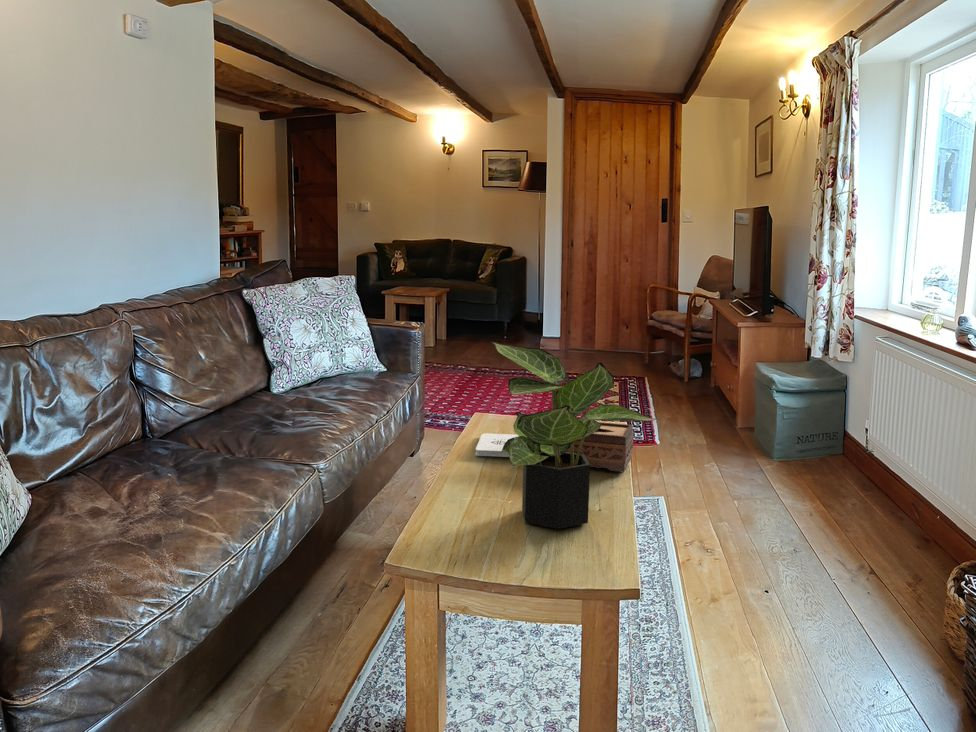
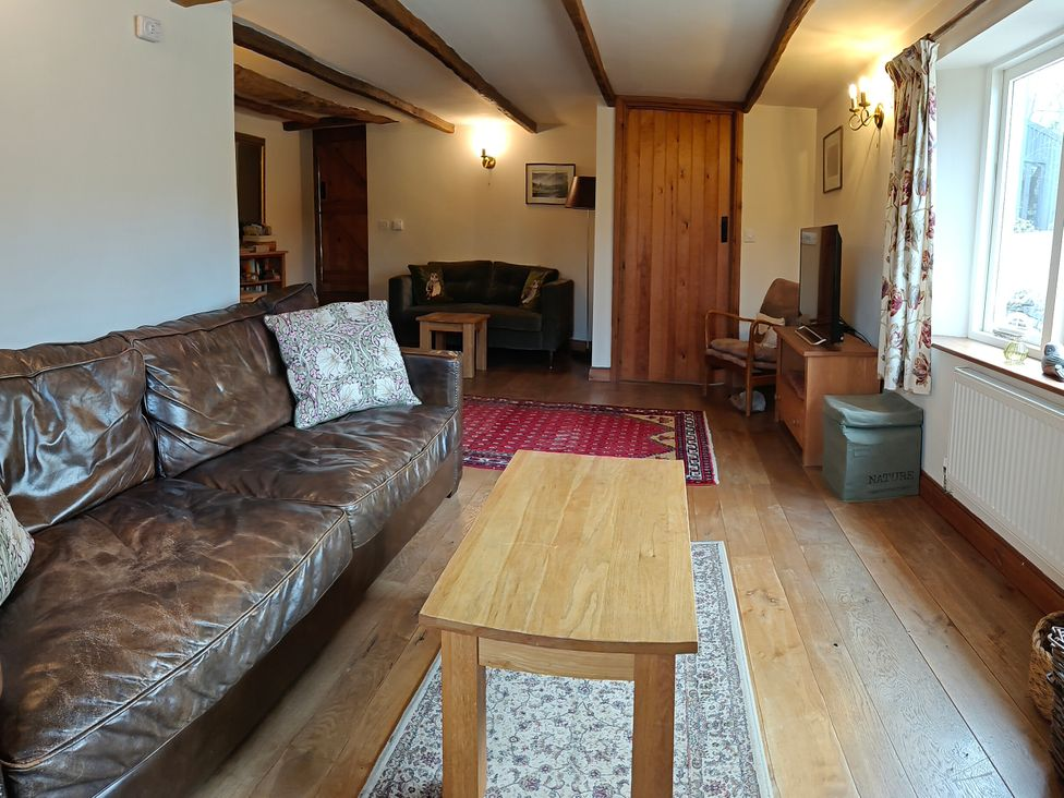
- potted plant [490,341,658,530]
- tissue box [541,421,635,473]
- notepad [475,433,519,458]
